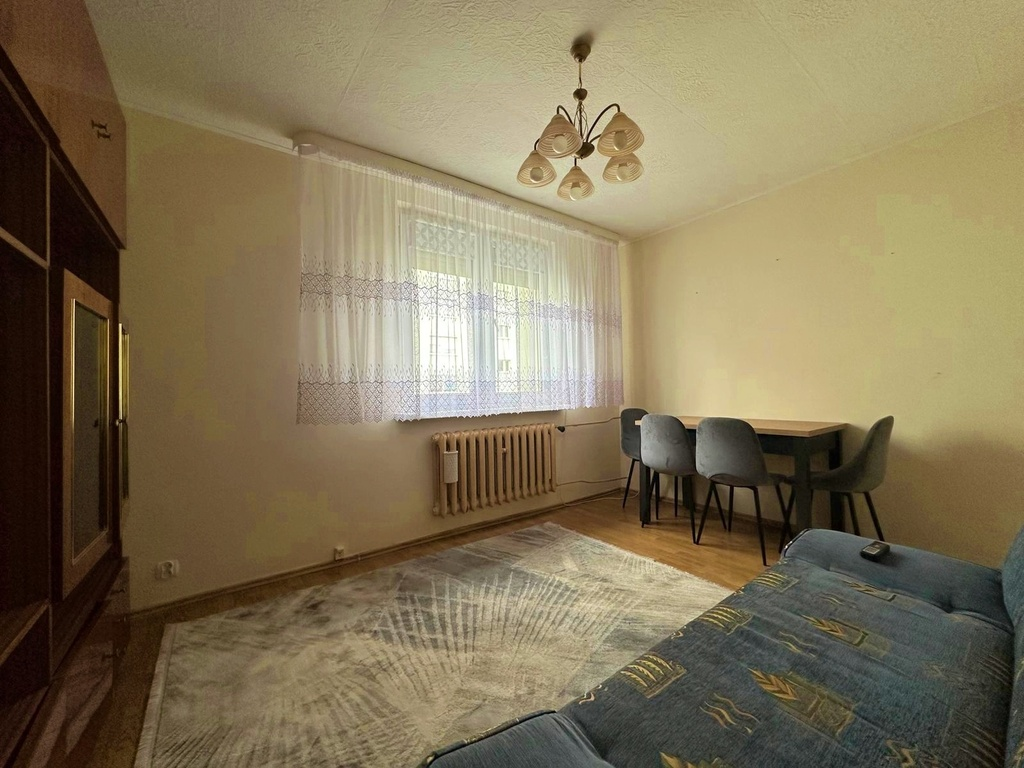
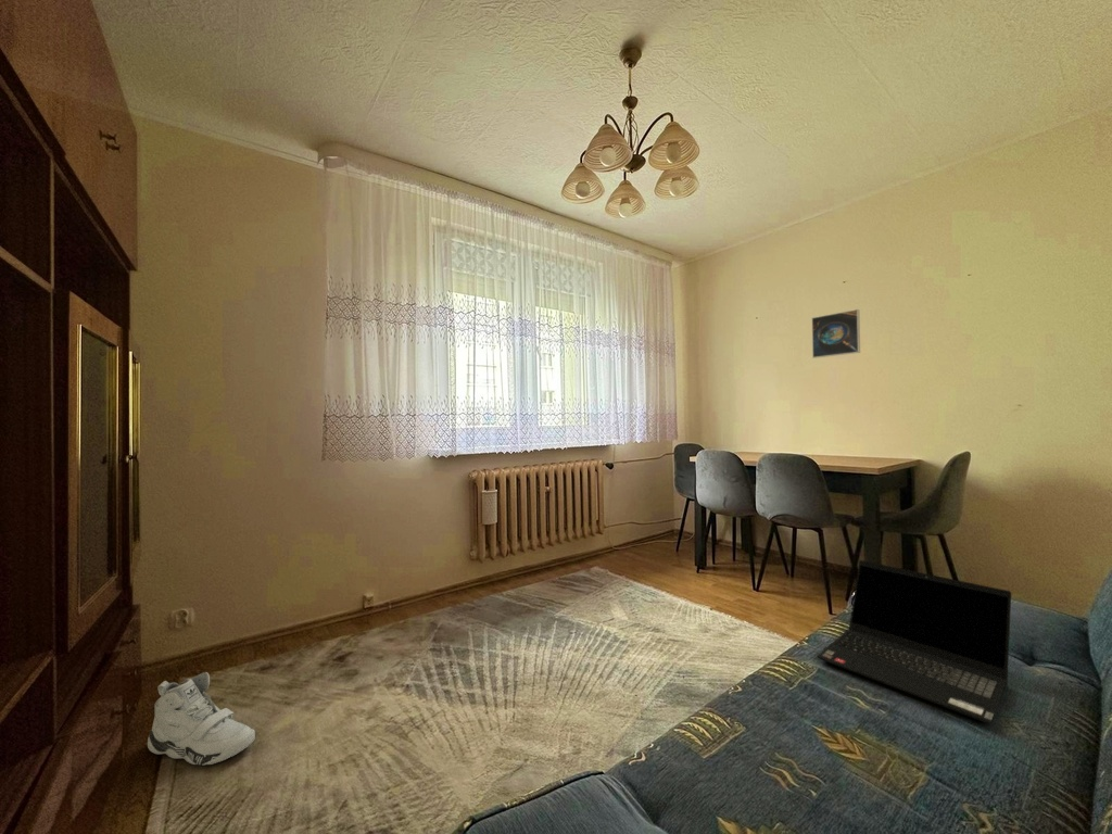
+ sneaker [147,671,256,767]
+ laptop computer [816,559,1012,724]
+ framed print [811,308,861,359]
